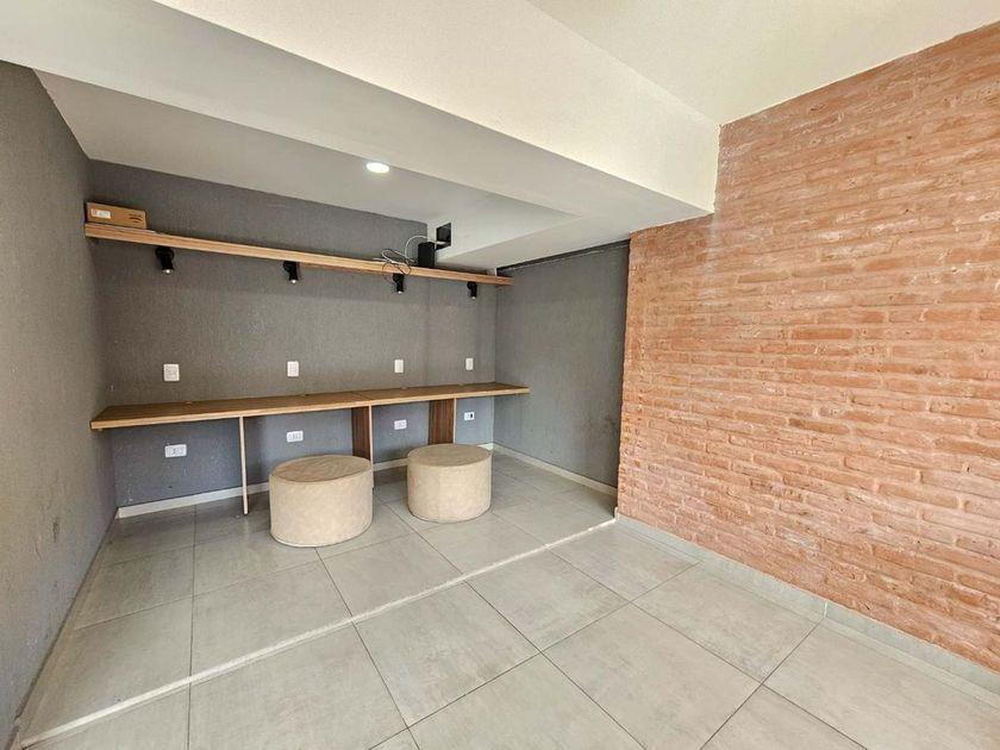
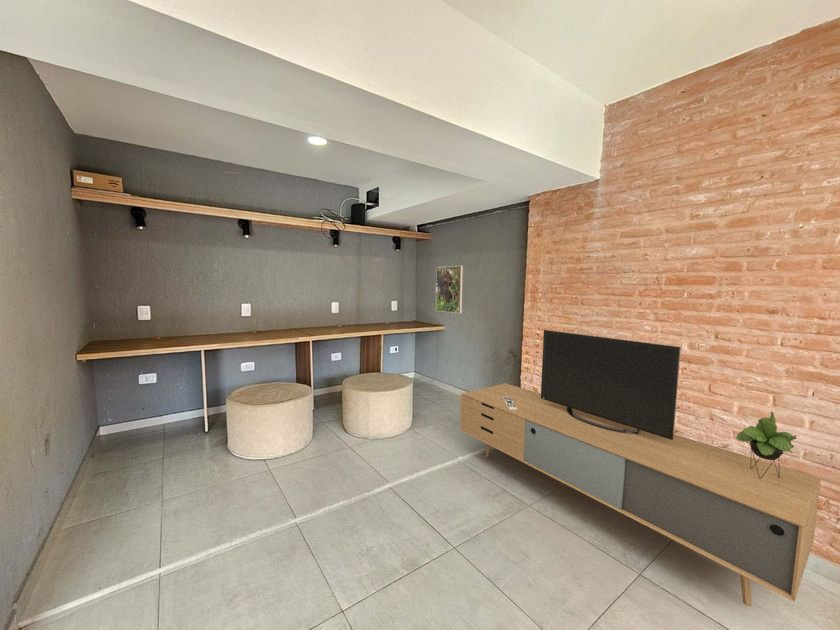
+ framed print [435,265,464,314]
+ media console [459,329,822,607]
